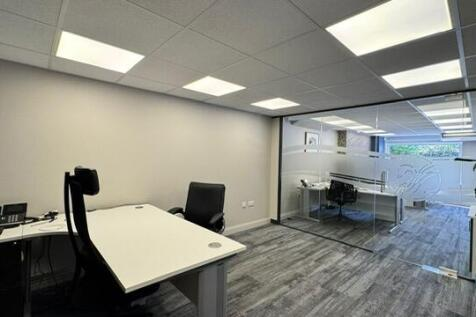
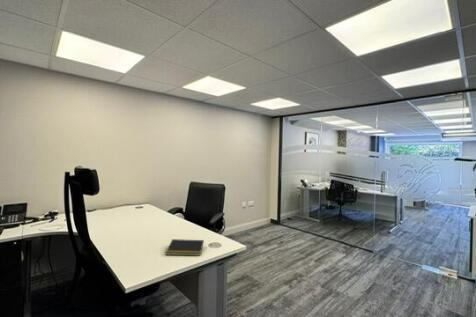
+ notepad [164,238,205,257]
